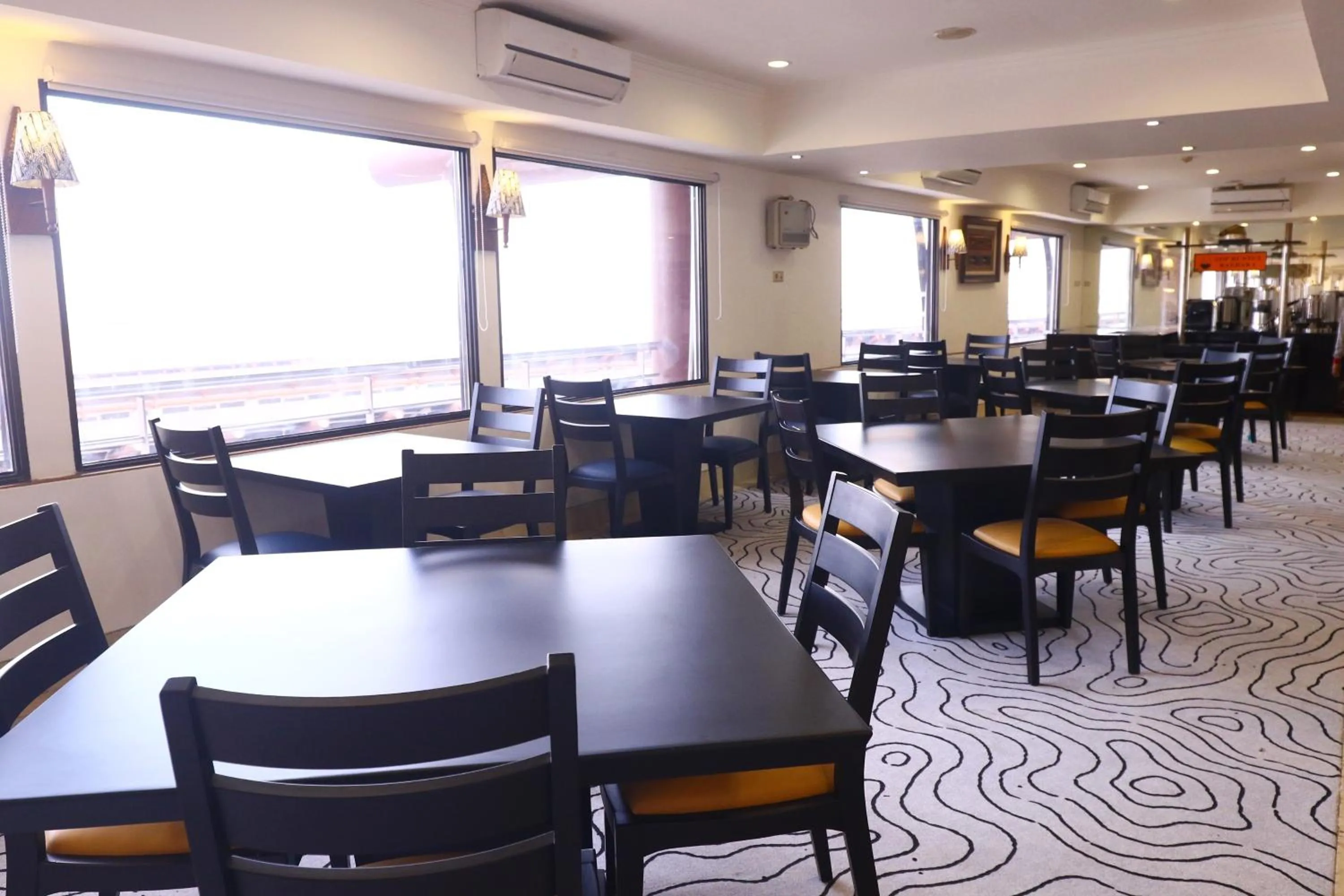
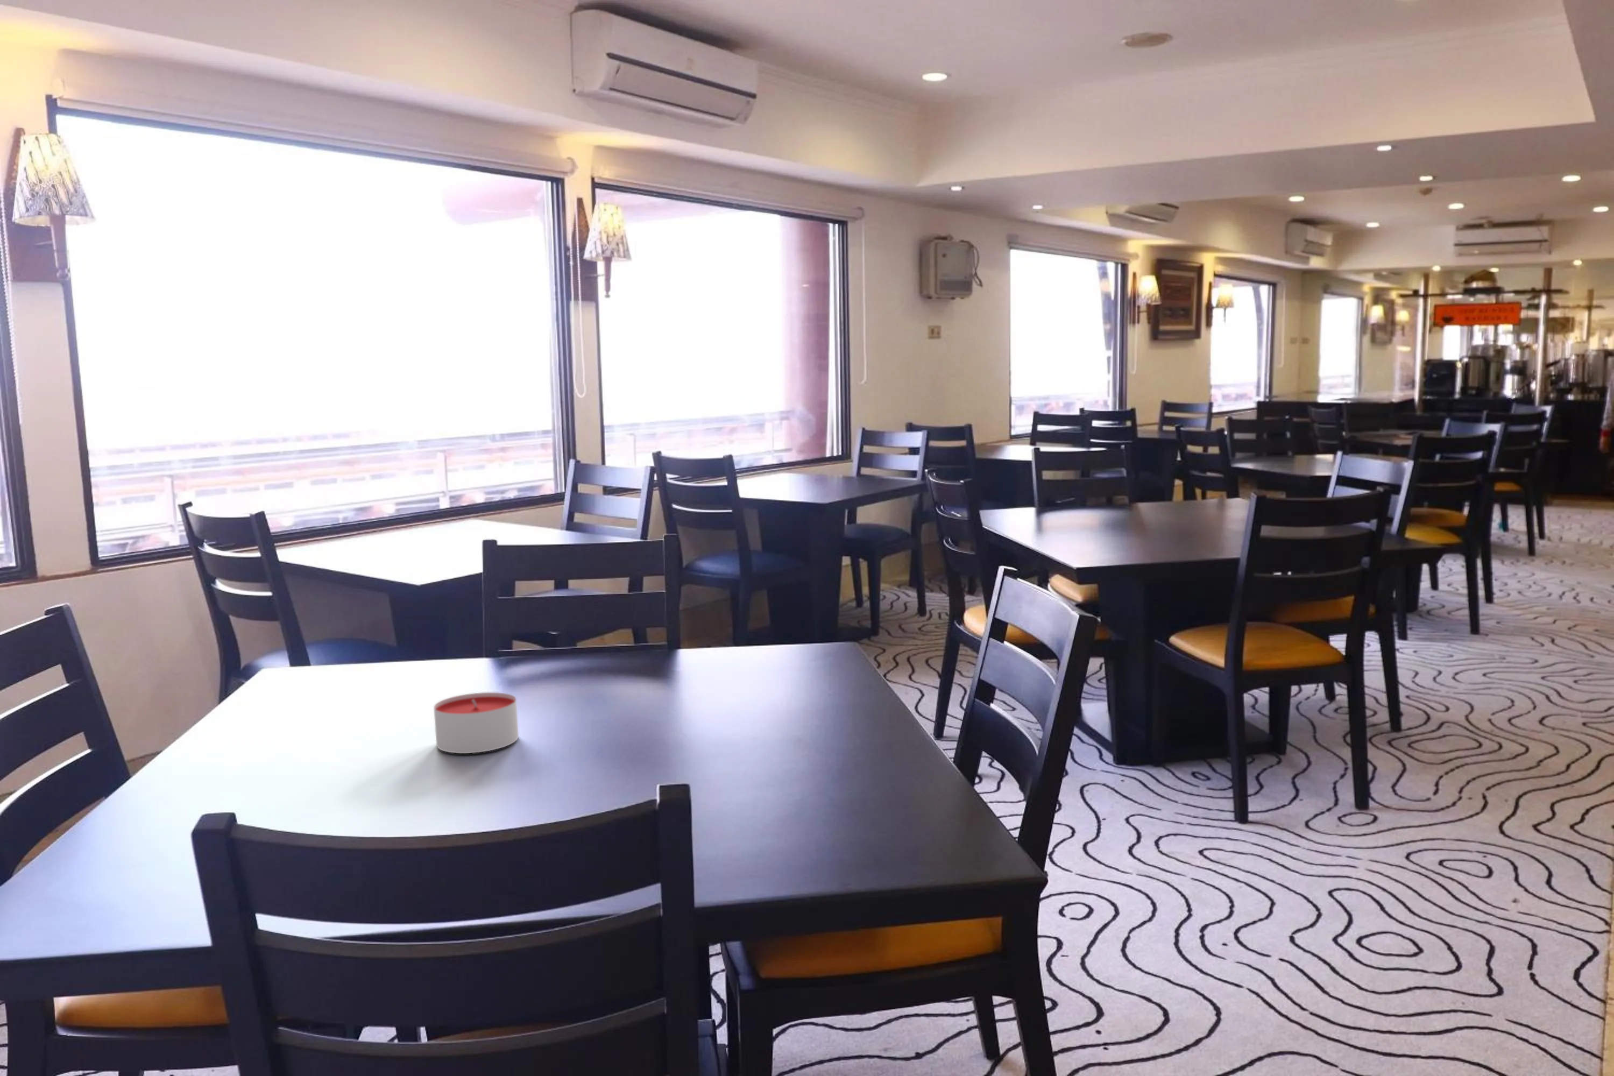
+ candle [434,692,519,754]
